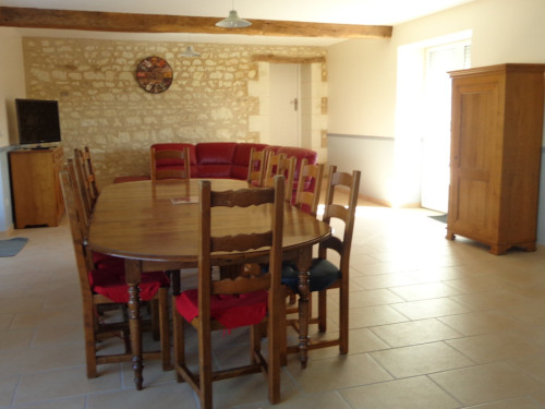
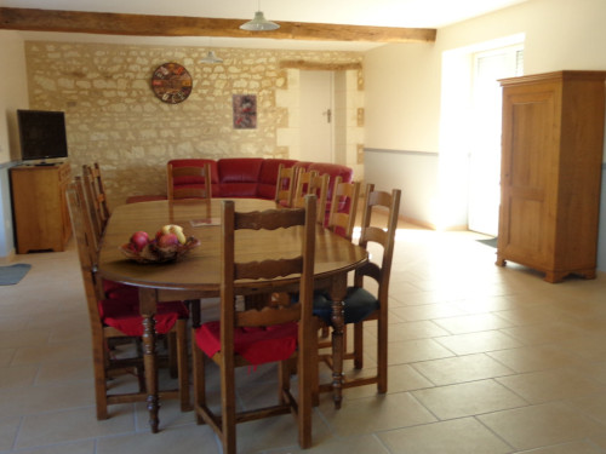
+ fruit basket [116,224,201,264]
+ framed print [230,92,259,131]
